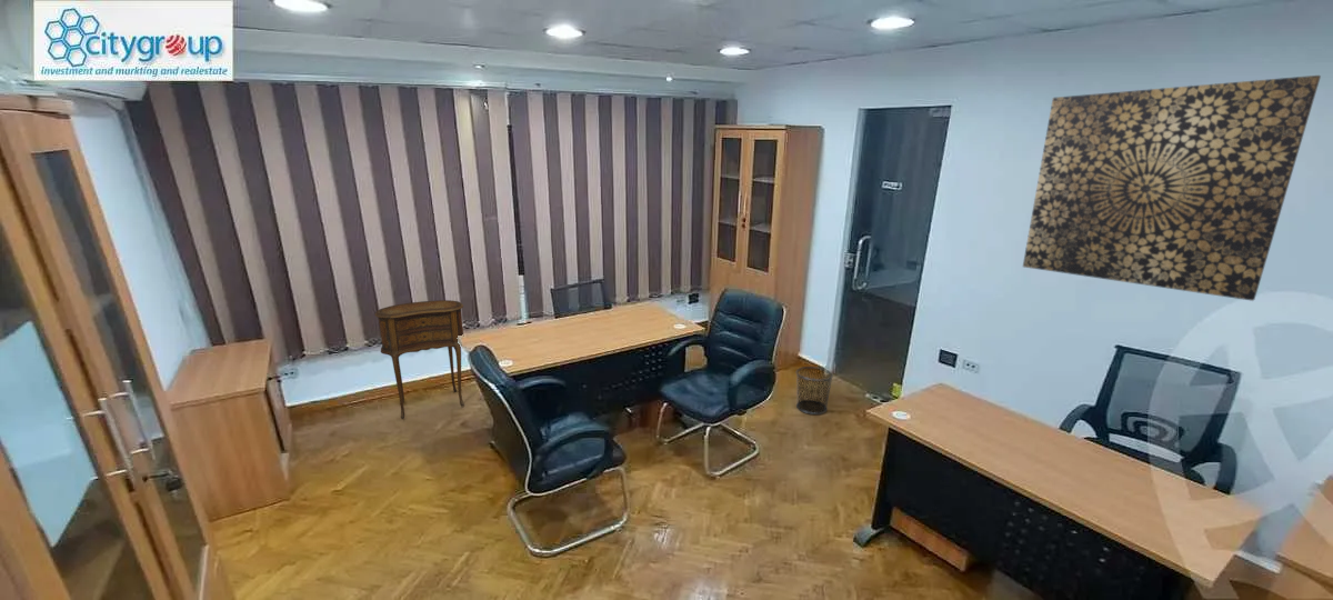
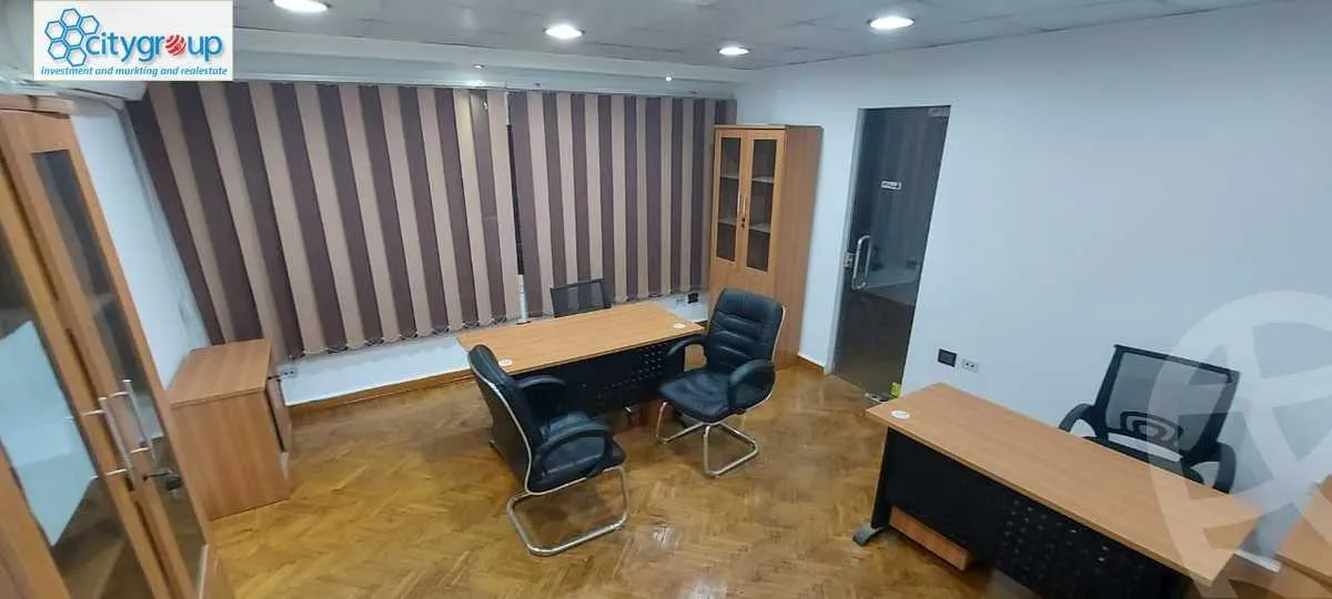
- side table [373,299,465,420]
- waste bin [795,366,834,416]
- wall art [1022,74,1322,302]
